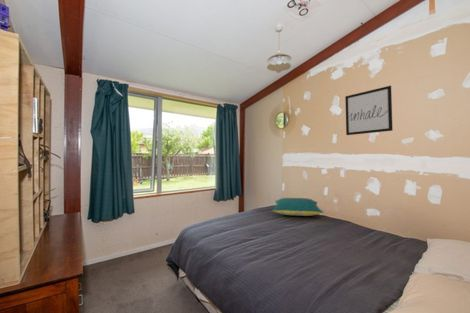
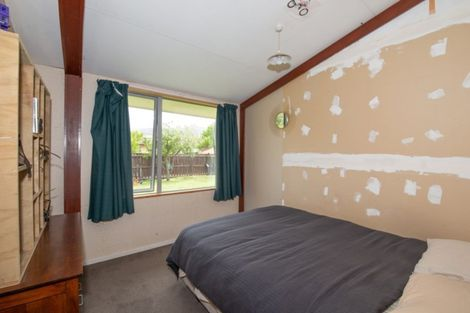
- wall art [344,85,394,136]
- pillow [271,197,325,217]
